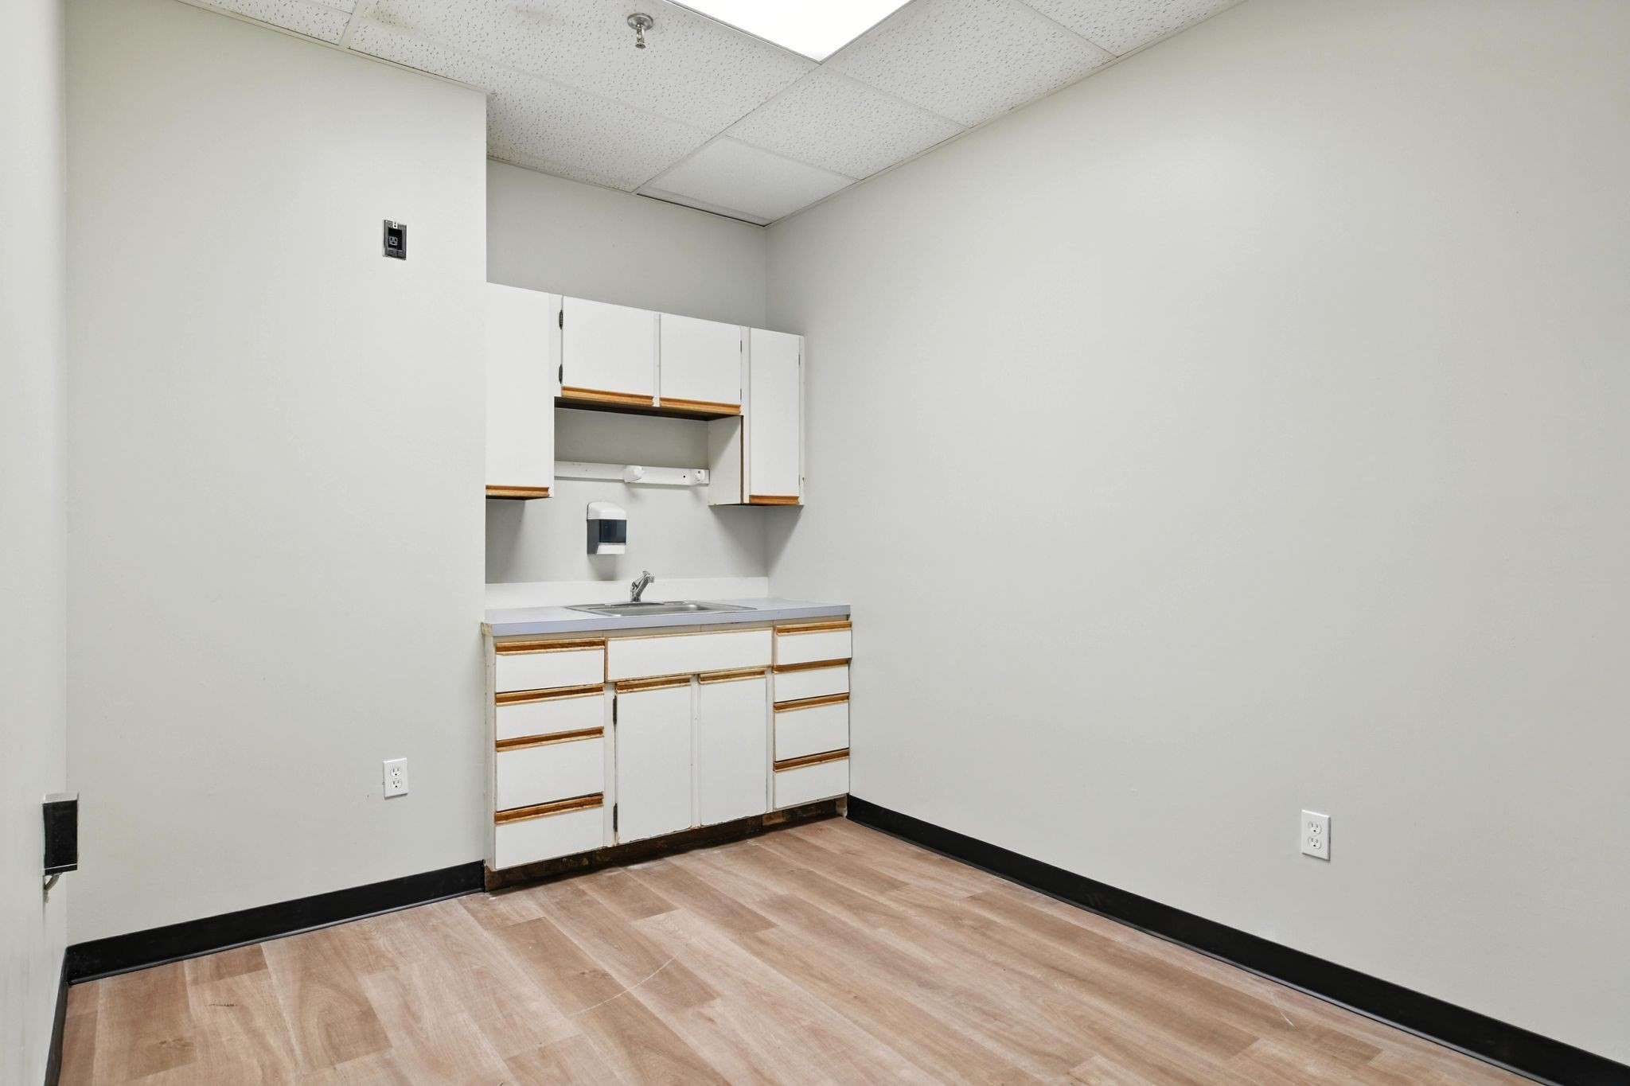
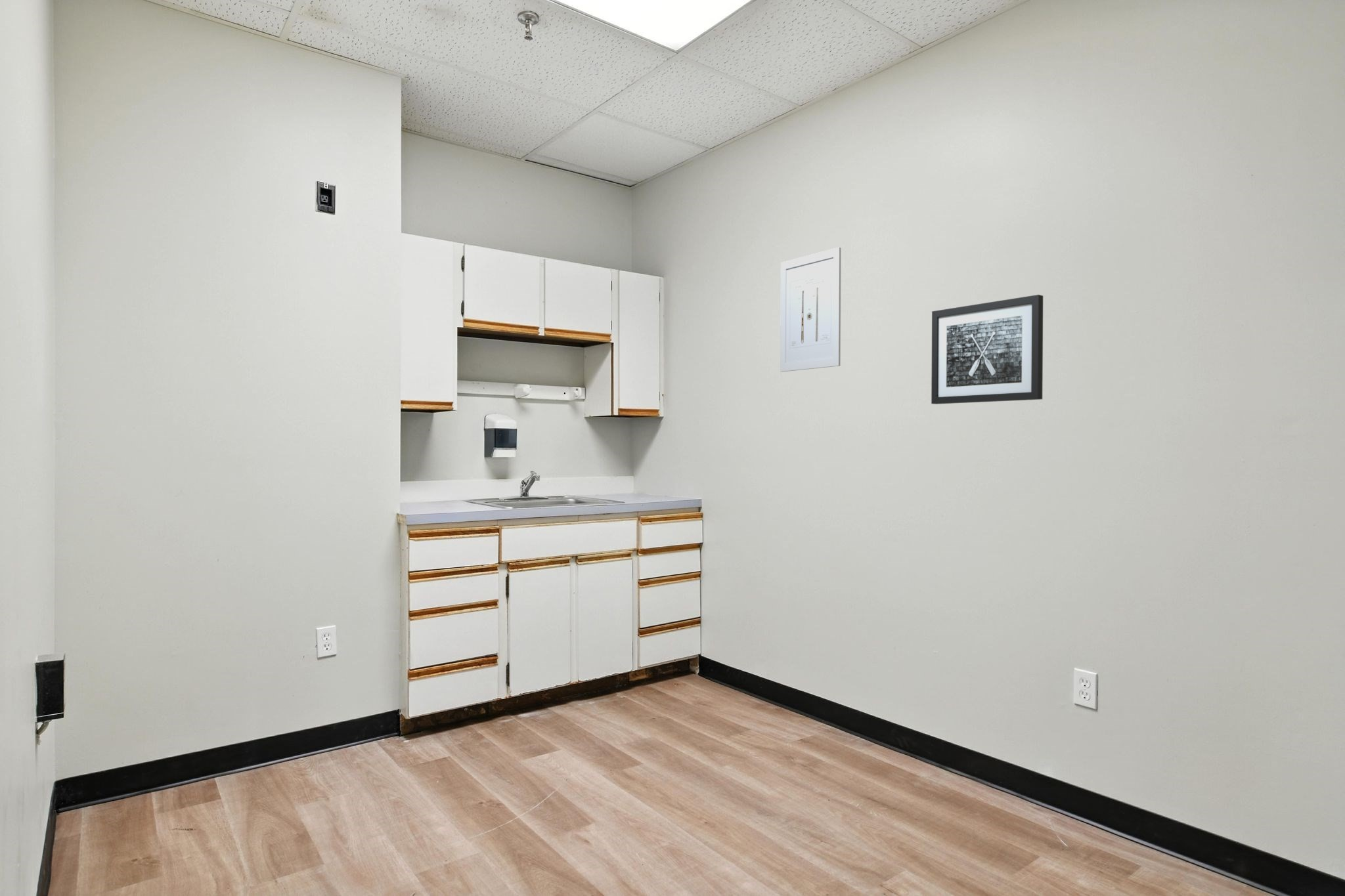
+ wall art [780,247,841,373]
+ wall art [931,294,1044,405]
